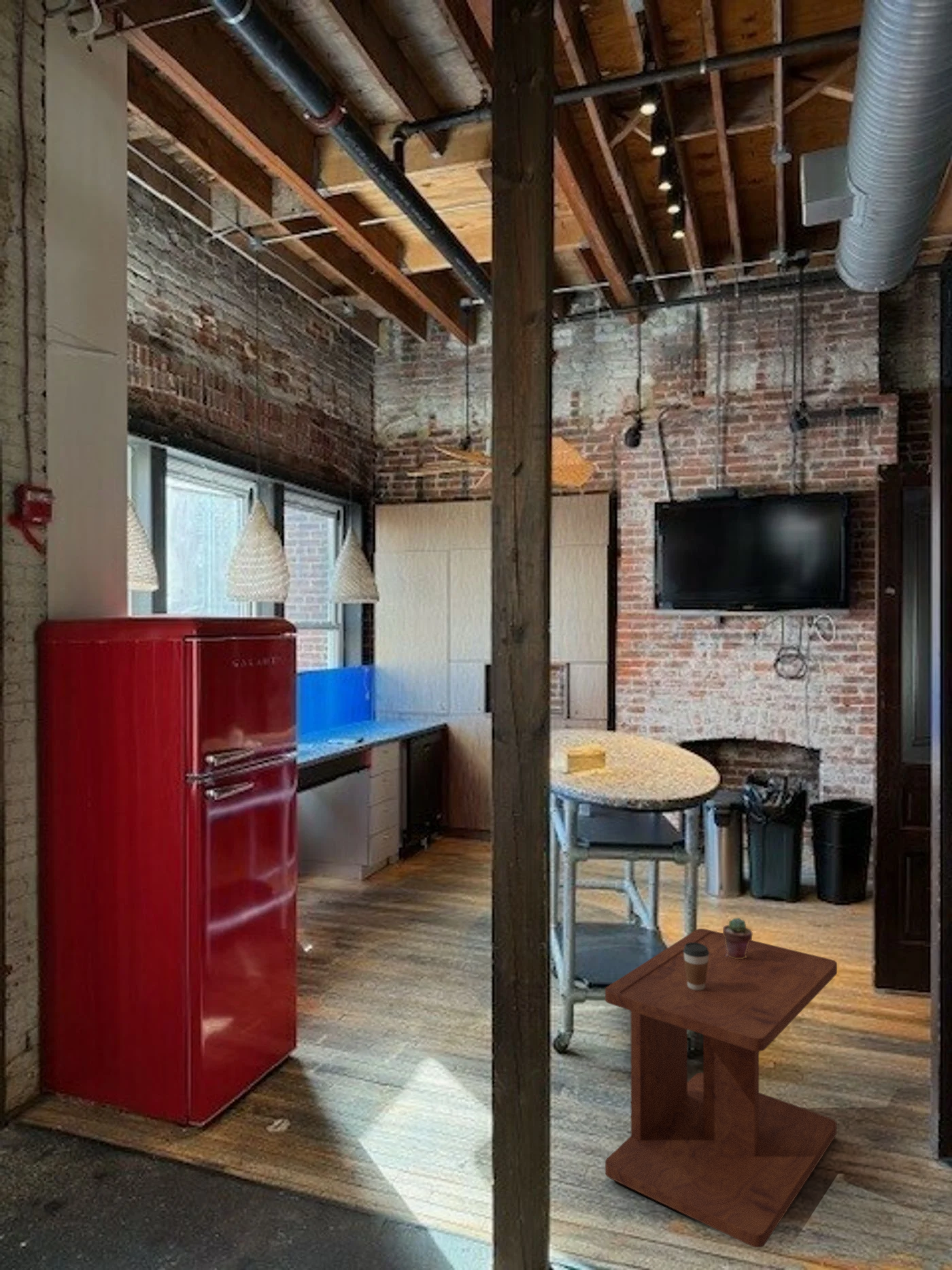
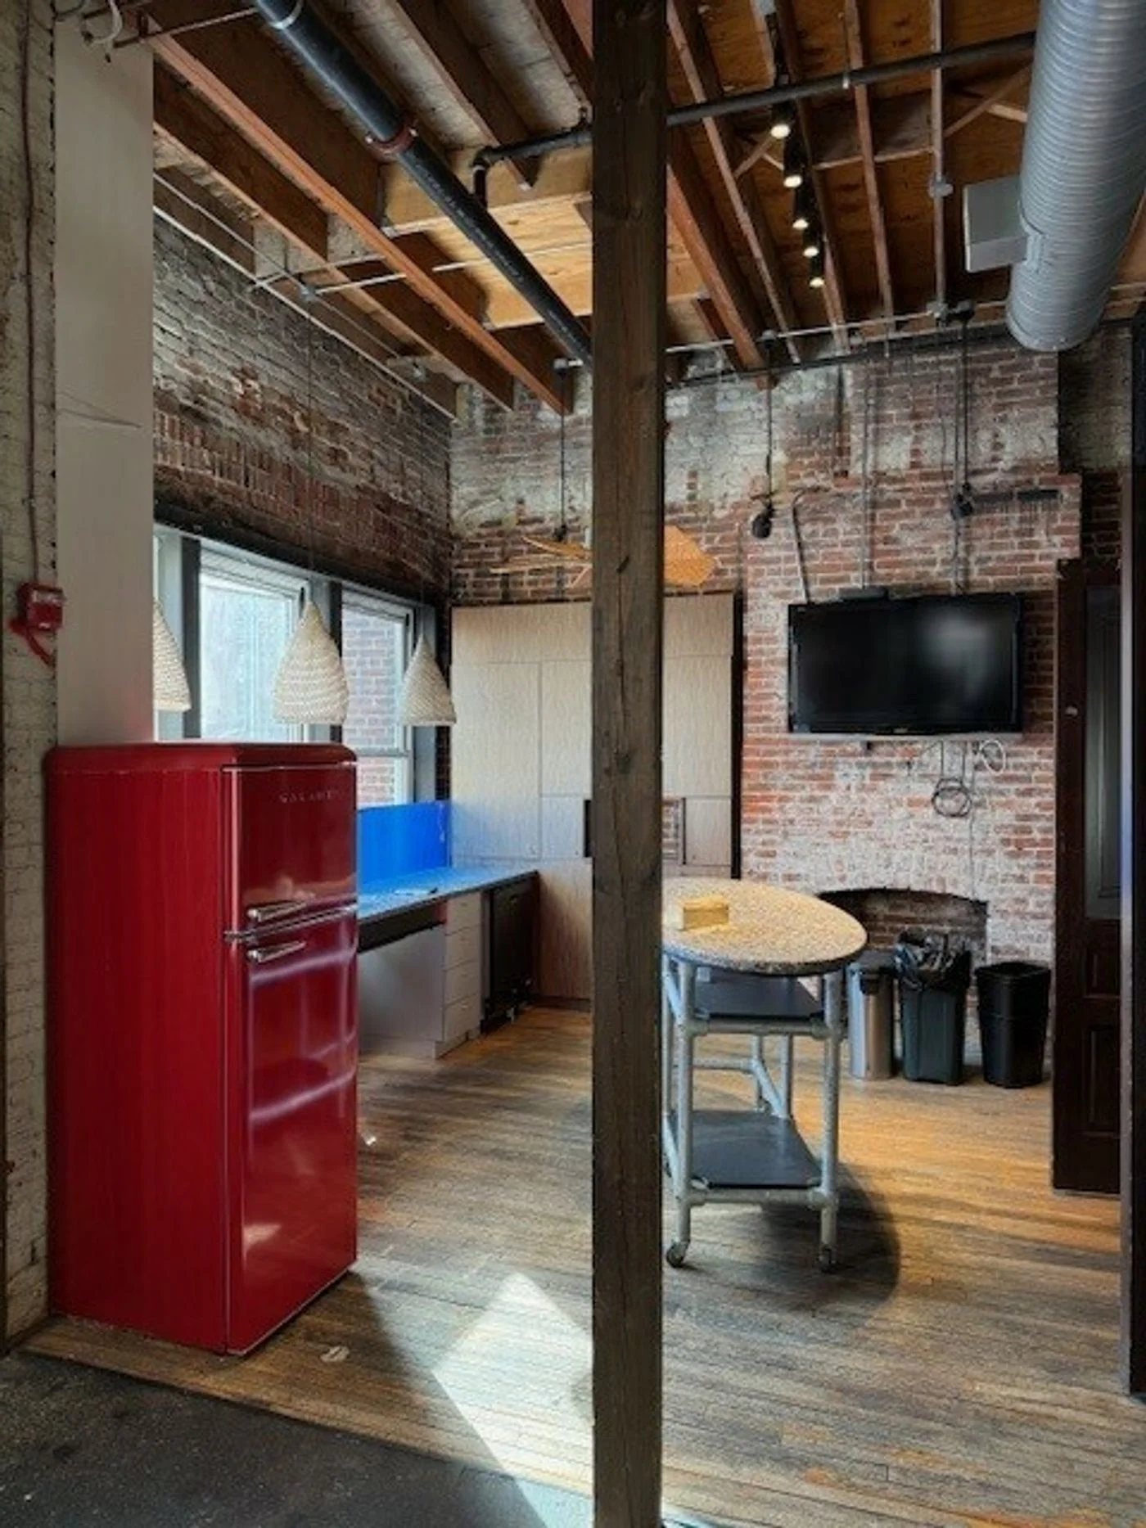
- potted succulent [722,917,753,959]
- coffee cup [683,942,709,990]
- side table [605,928,838,1248]
